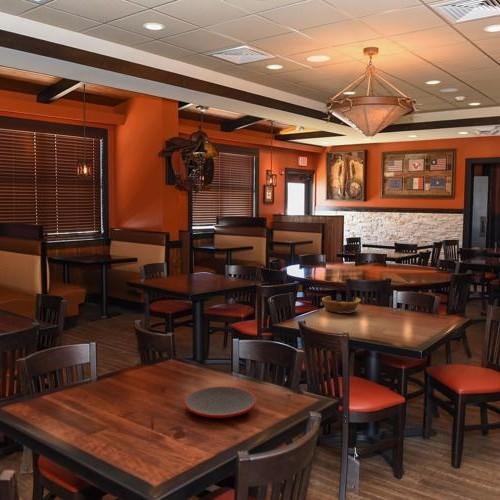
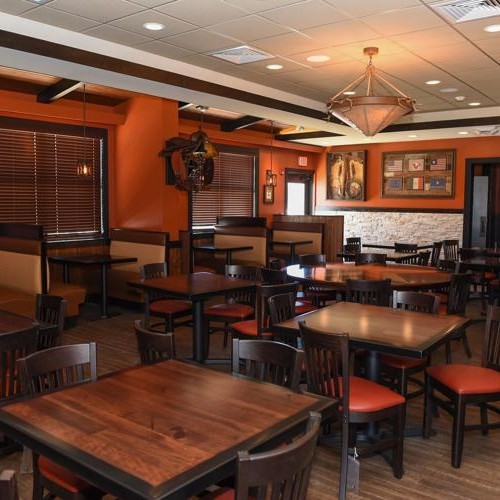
- plate [183,385,258,419]
- bowl [321,295,362,314]
